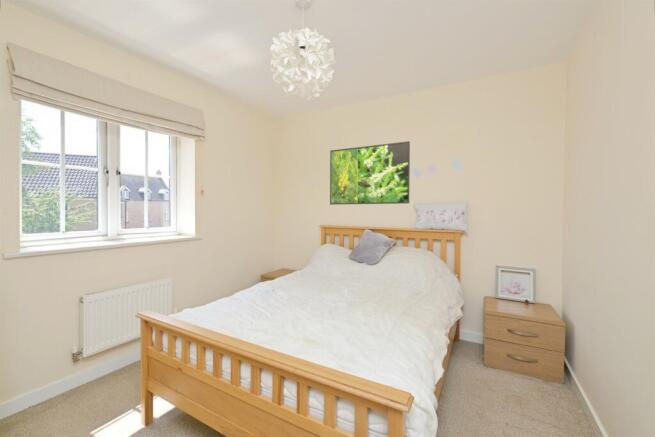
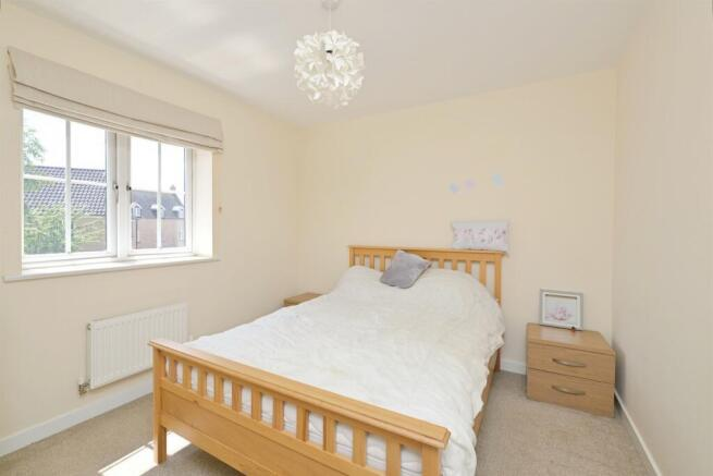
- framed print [329,140,411,206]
